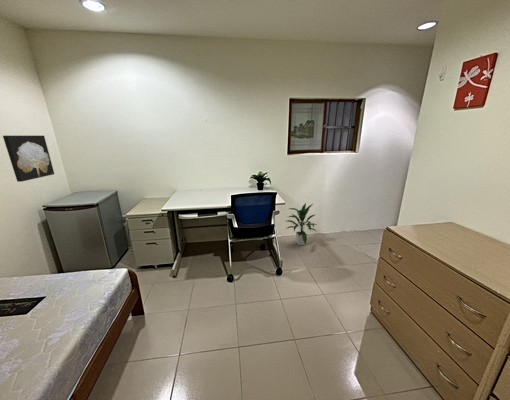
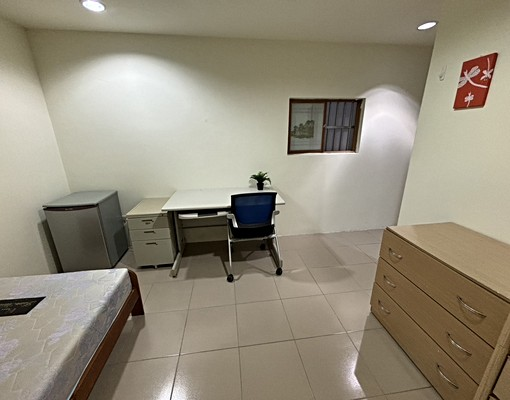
- indoor plant [285,202,318,246]
- wall art [2,135,55,183]
